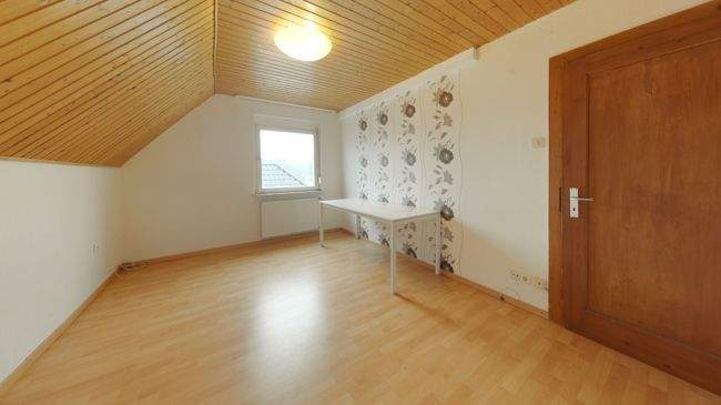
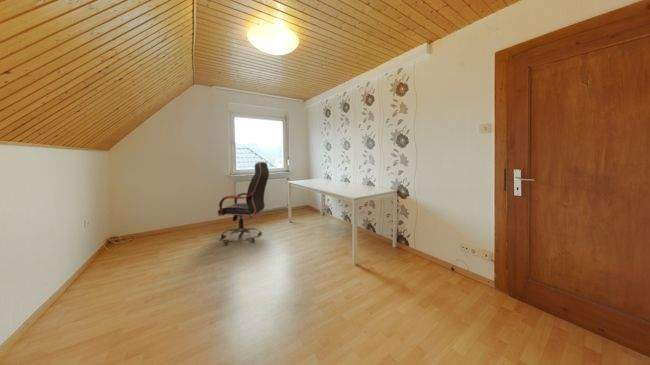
+ office chair [217,161,270,245]
